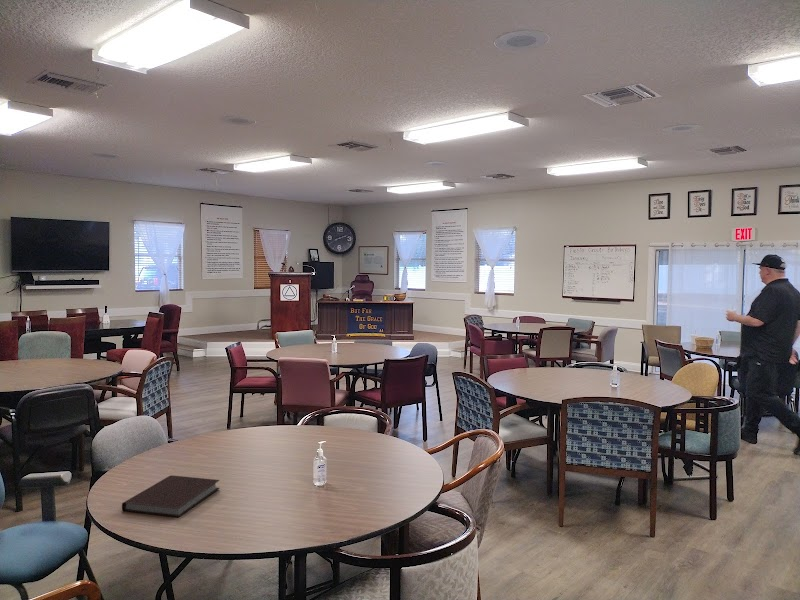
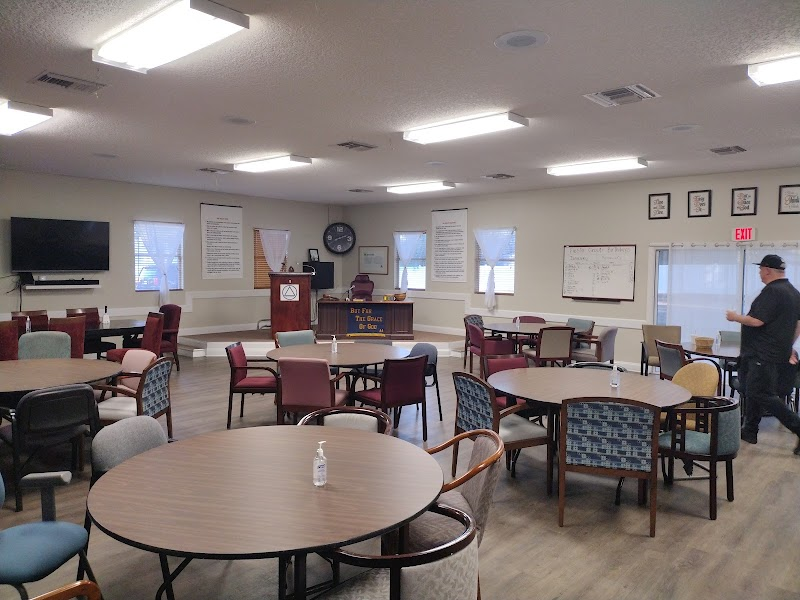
- notebook [121,474,220,519]
